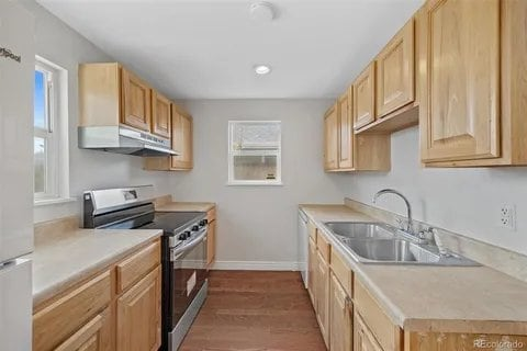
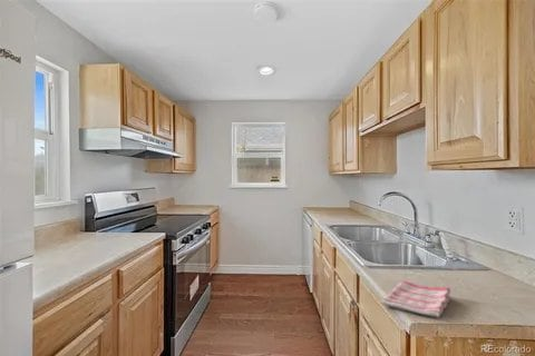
+ dish towel [381,280,451,319]
